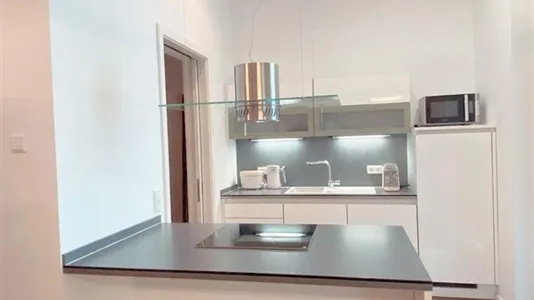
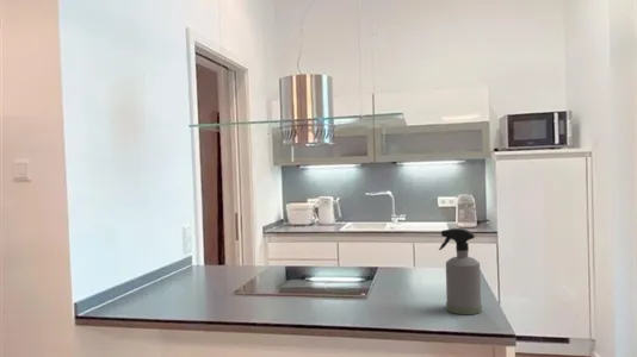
+ spray bottle [438,227,483,315]
